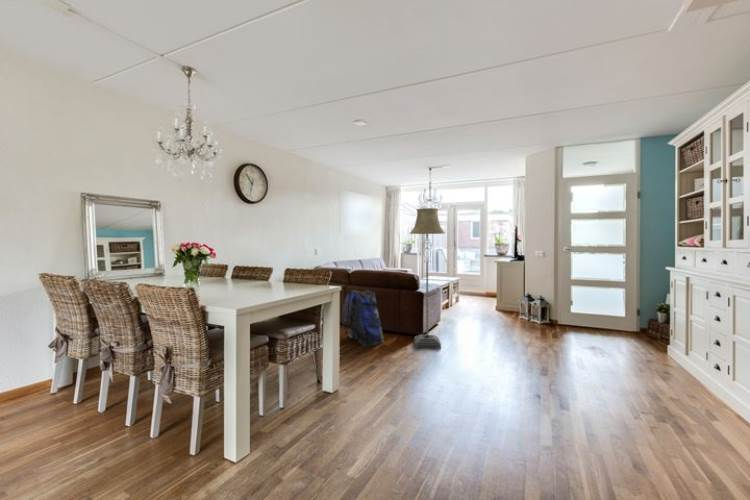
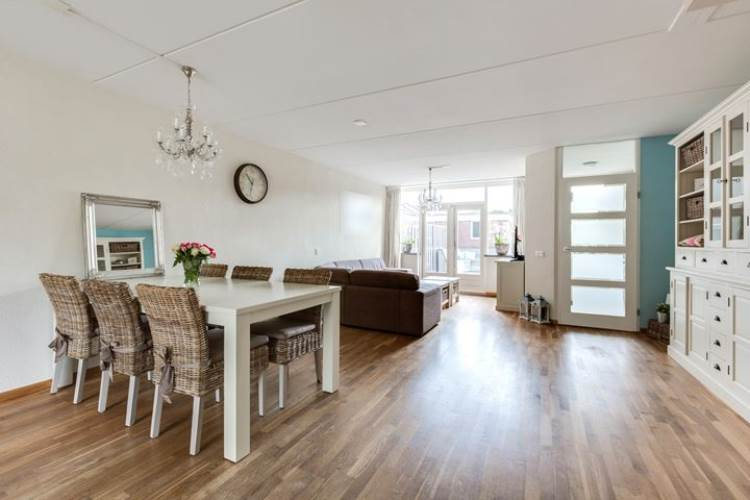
- floor lamp [409,207,446,349]
- backpack [341,289,385,347]
